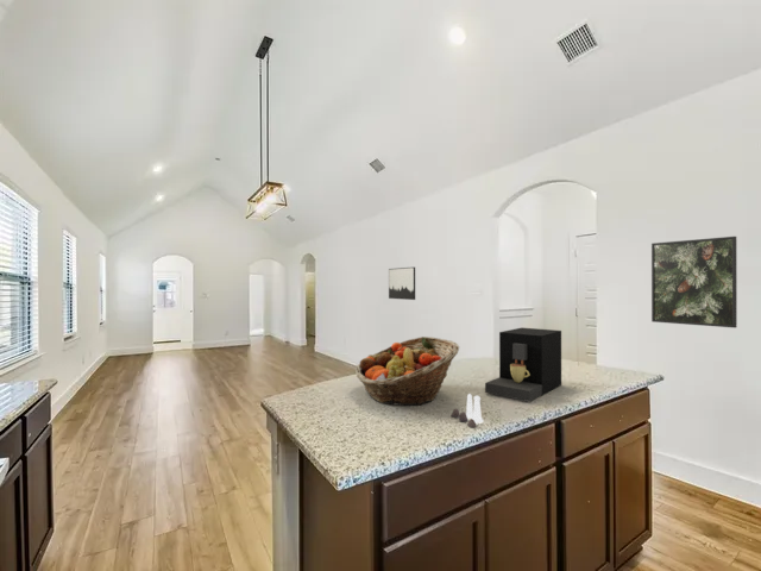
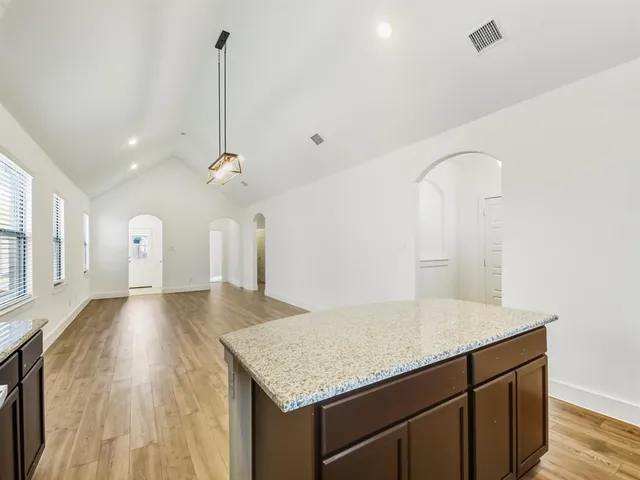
- wall art [388,266,416,301]
- fruit basket [354,335,460,407]
- coffee maker [484,327,562,402]
- salt and pepper shaker set [449,393,484,428]
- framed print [650,236,738,330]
